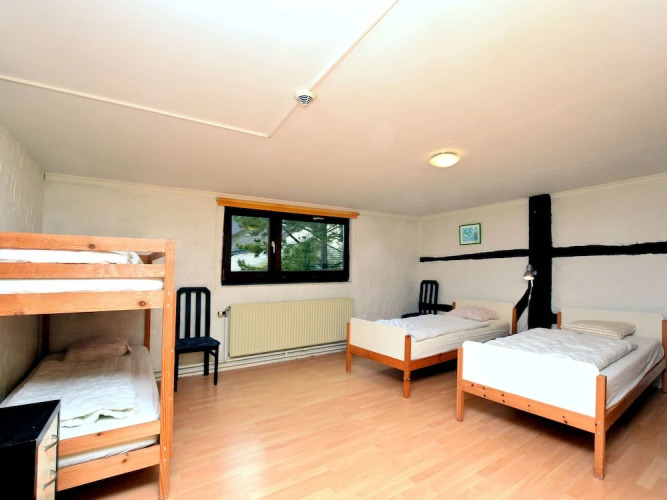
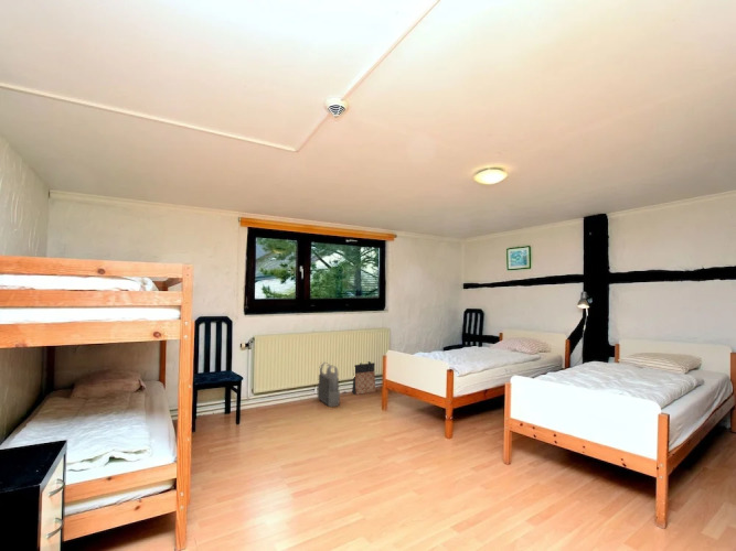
+ bag [351,360,376,396]
+ body armor vest [316,361,341,408]
